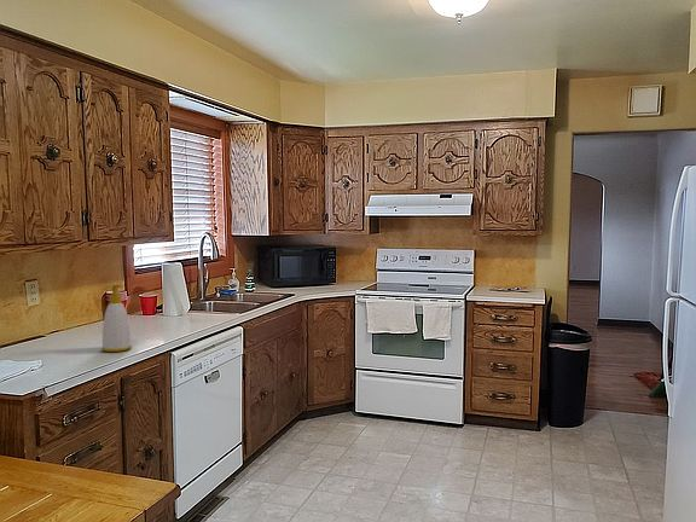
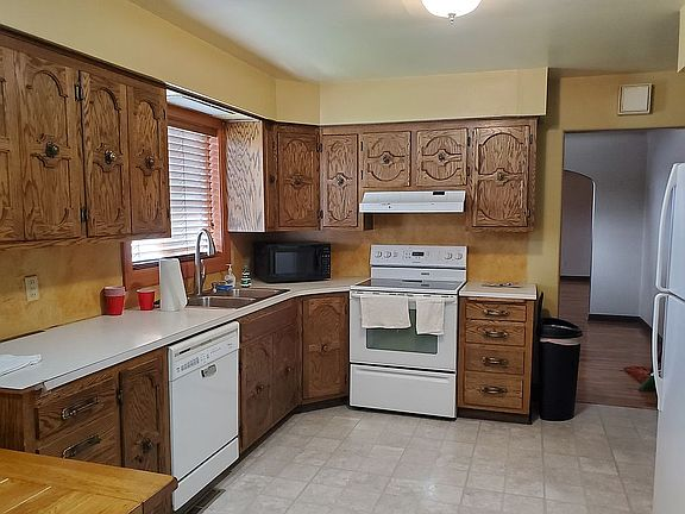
- soap bottle [100,283,133,353]
